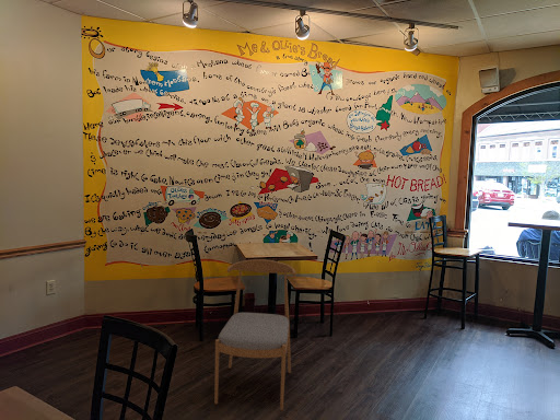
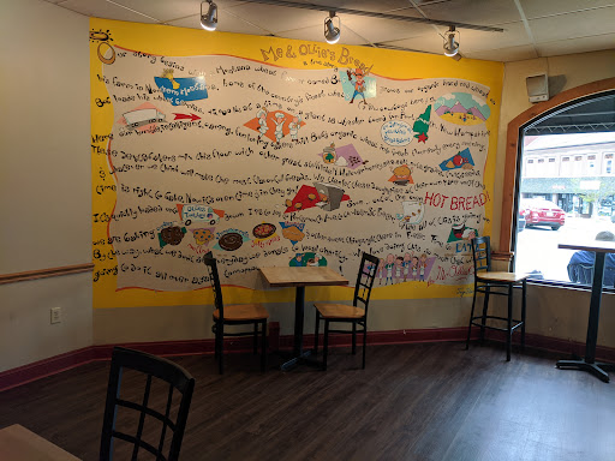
- dining chair [213,258,296,411]
